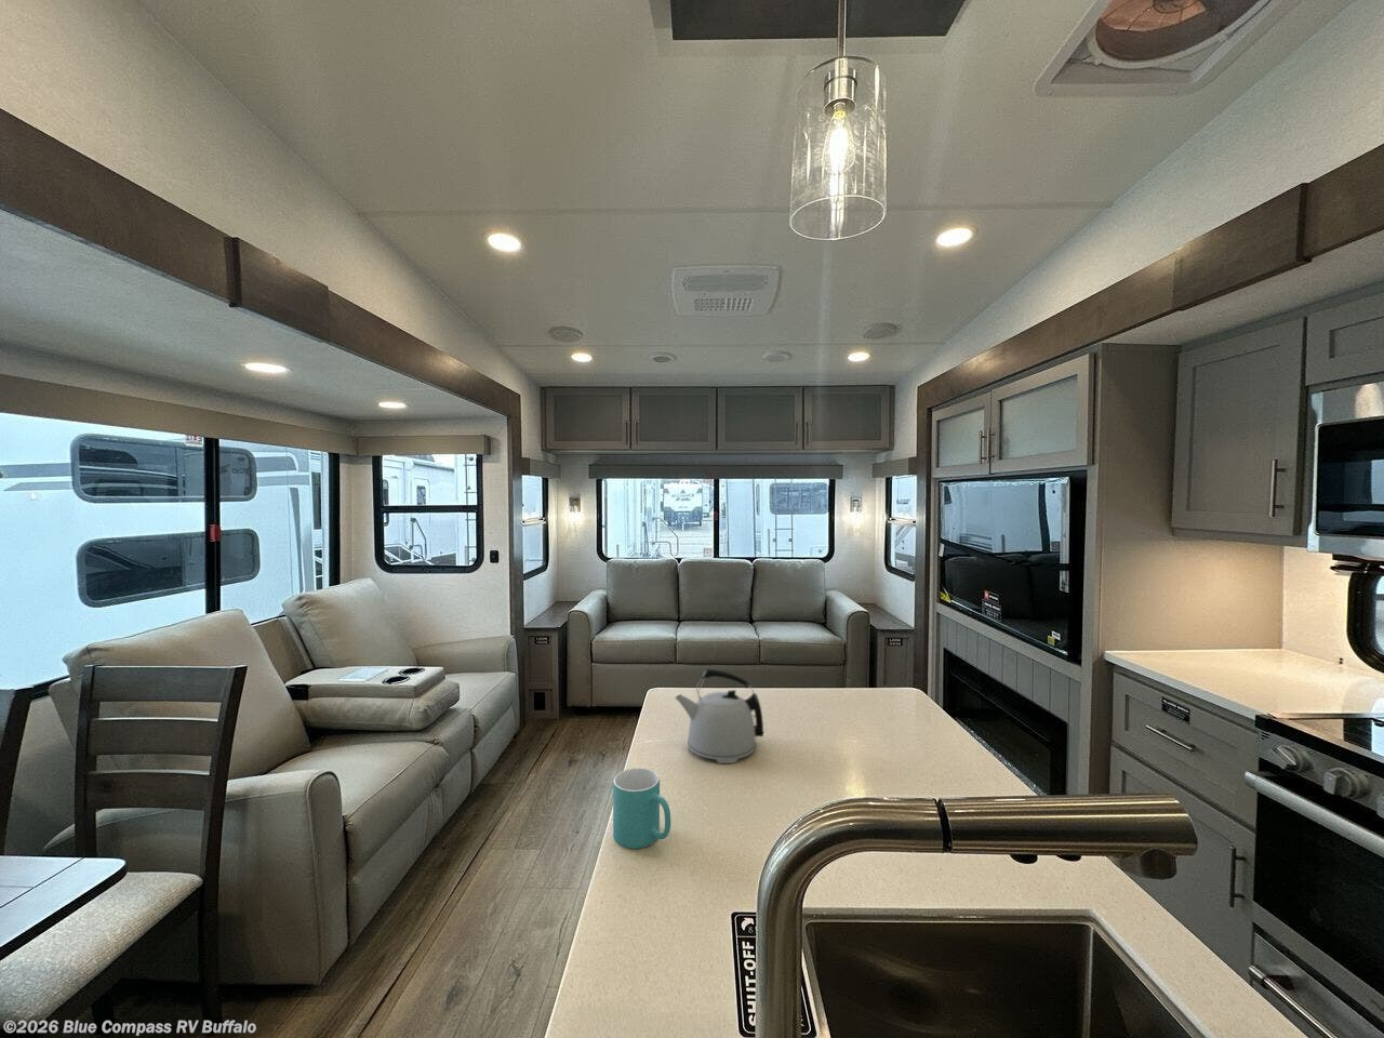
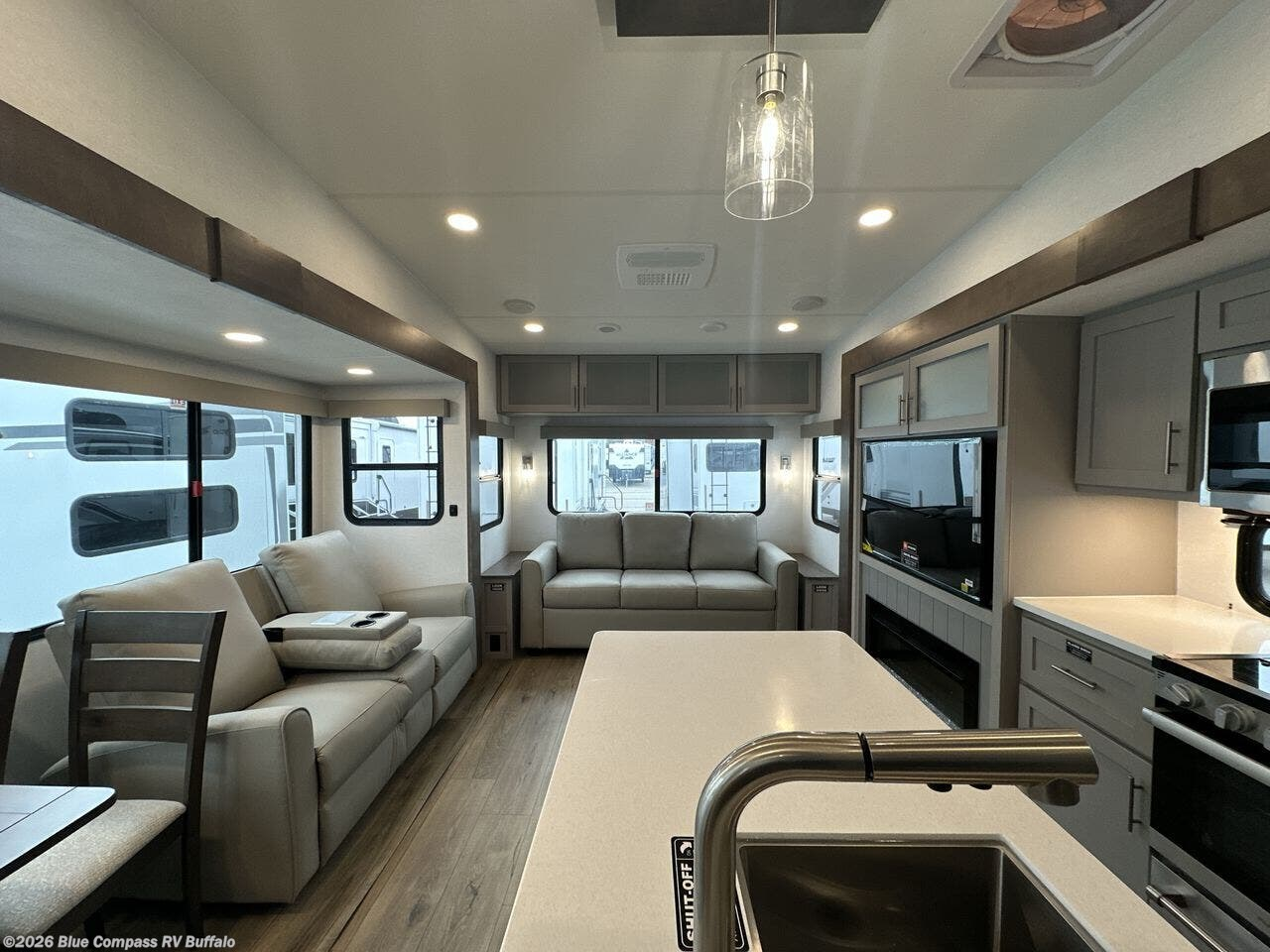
- mug [612,767,671,849]
- kettle [673,668,764,764]
